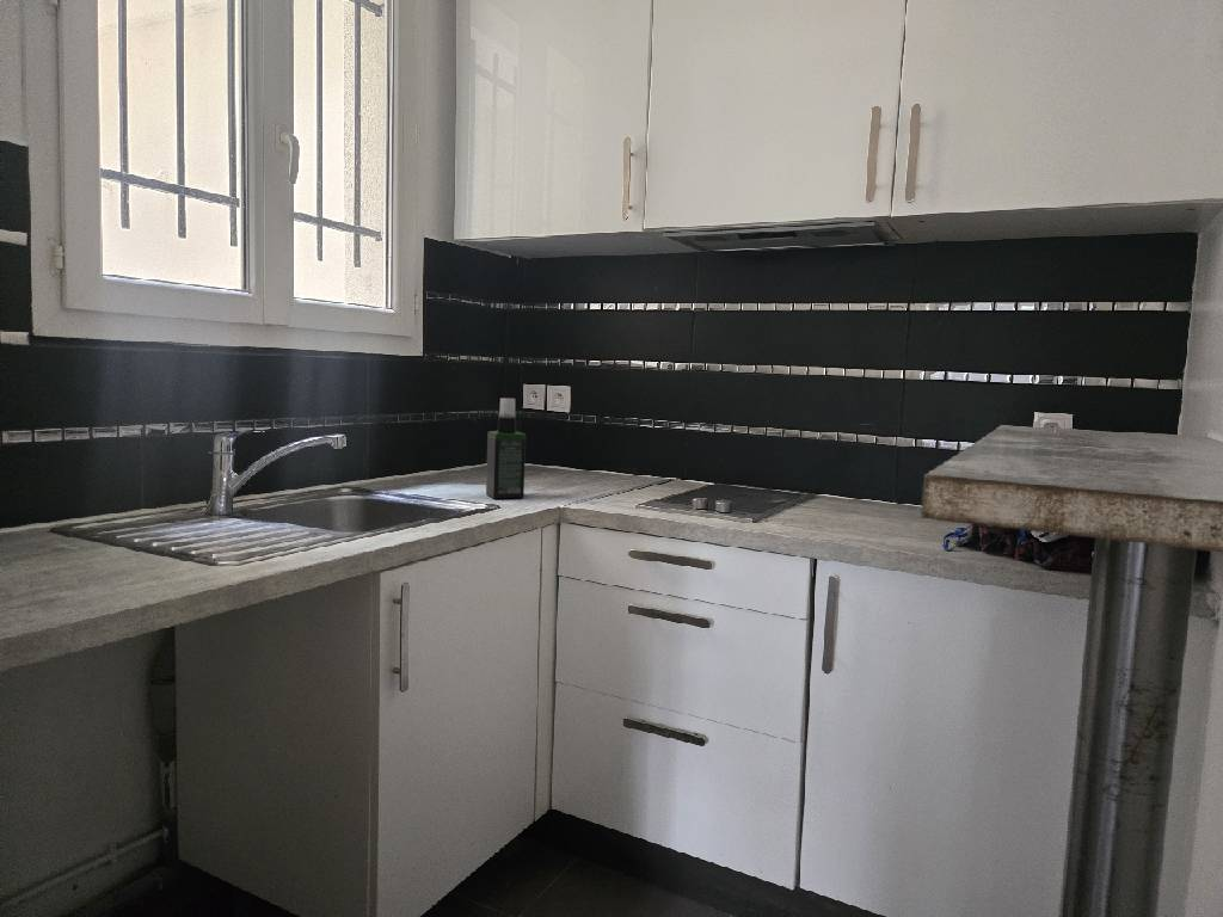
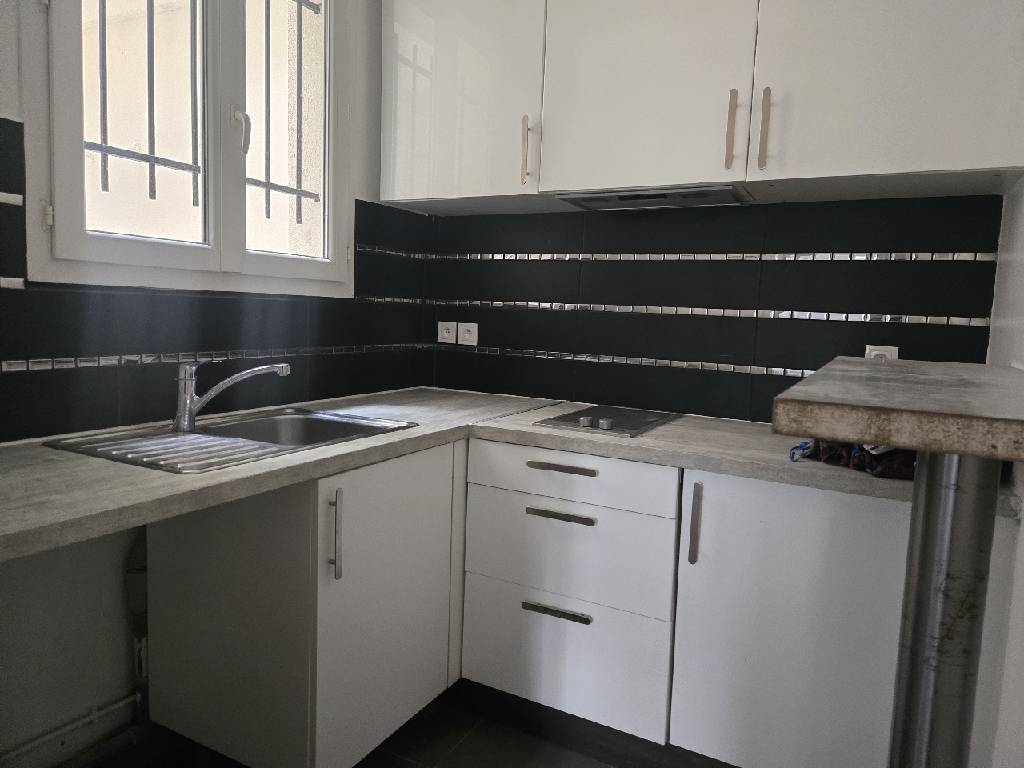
- spray bottle [485,398,527,499]
